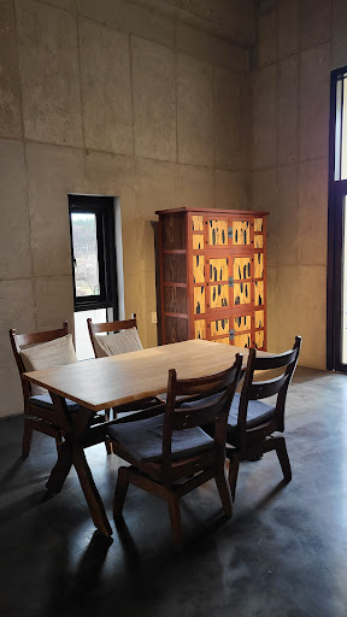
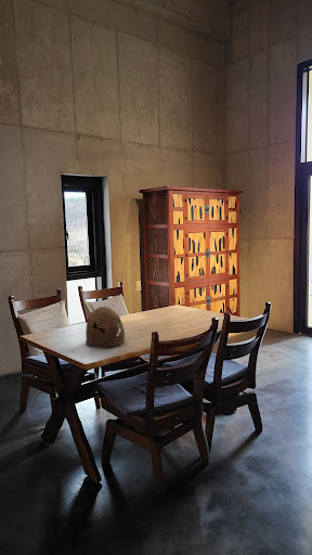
+ wooden bowl [84,306,126,349]
